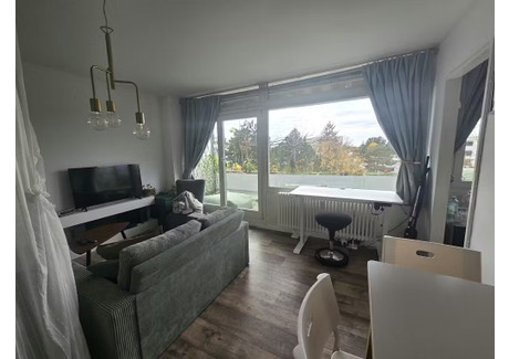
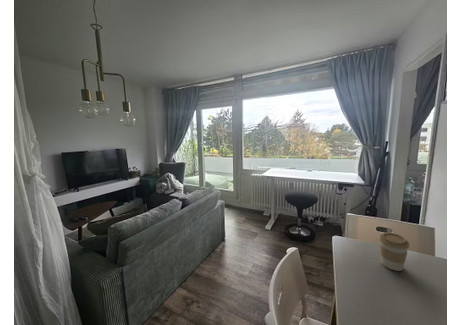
+ coffee cup [378,232,410,272]
